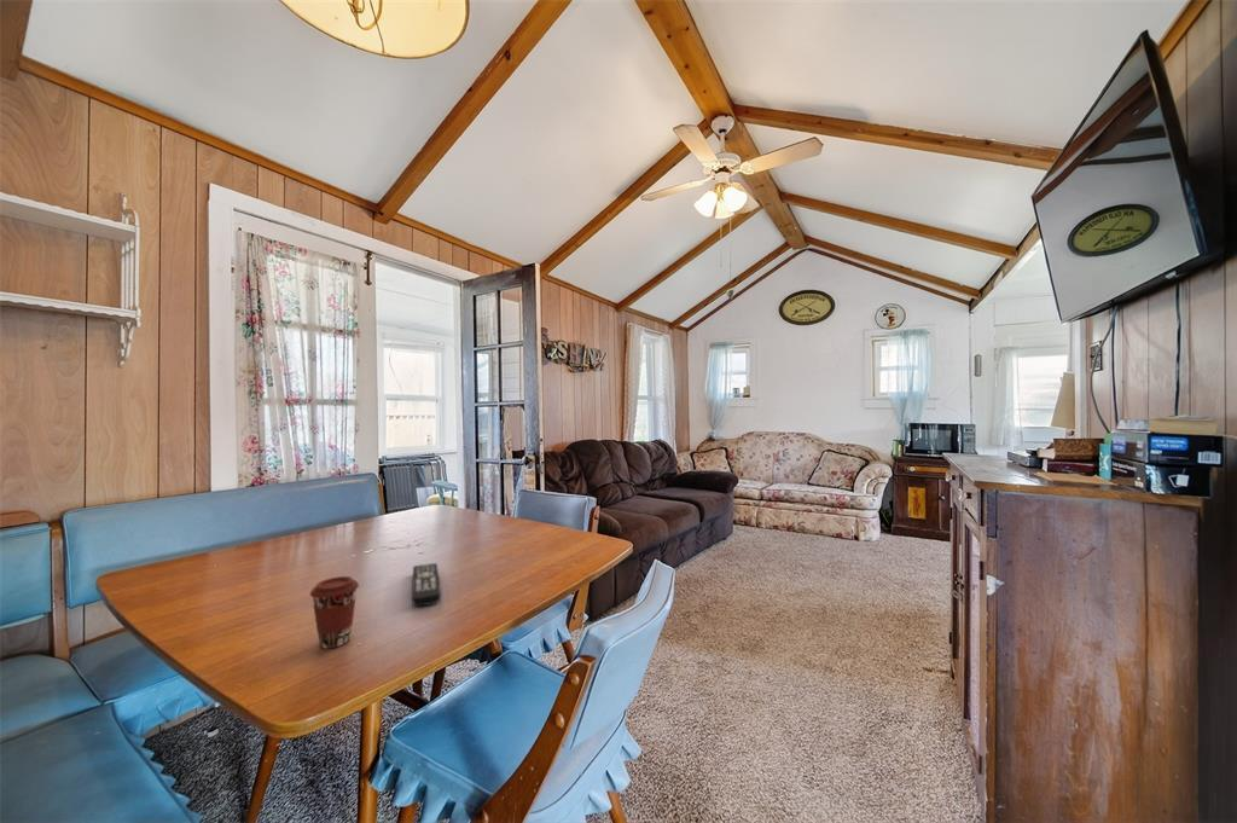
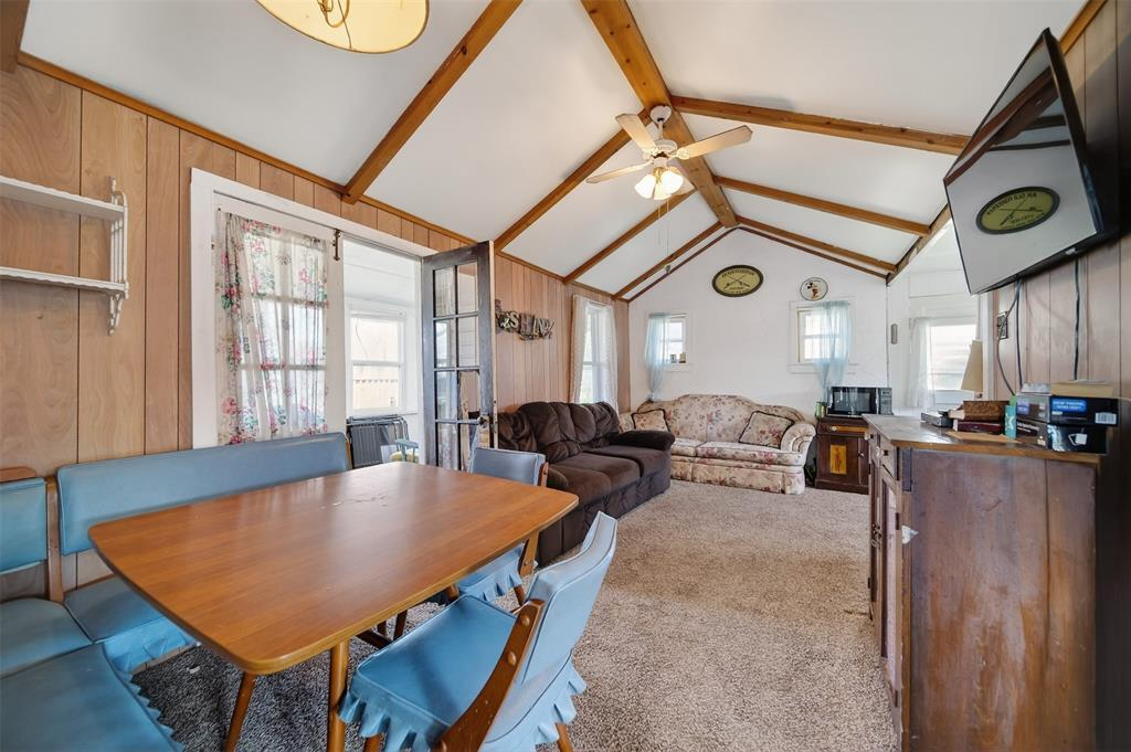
- remote control [411,562,442,607]
- coffee cup [309,575,360,650]
